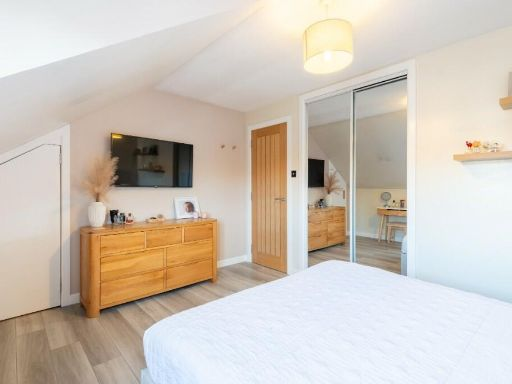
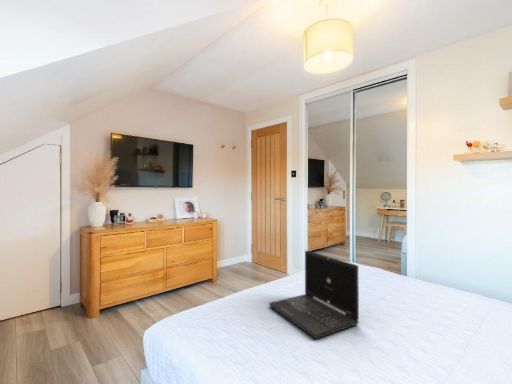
+ laptop [268,250,360,340]
